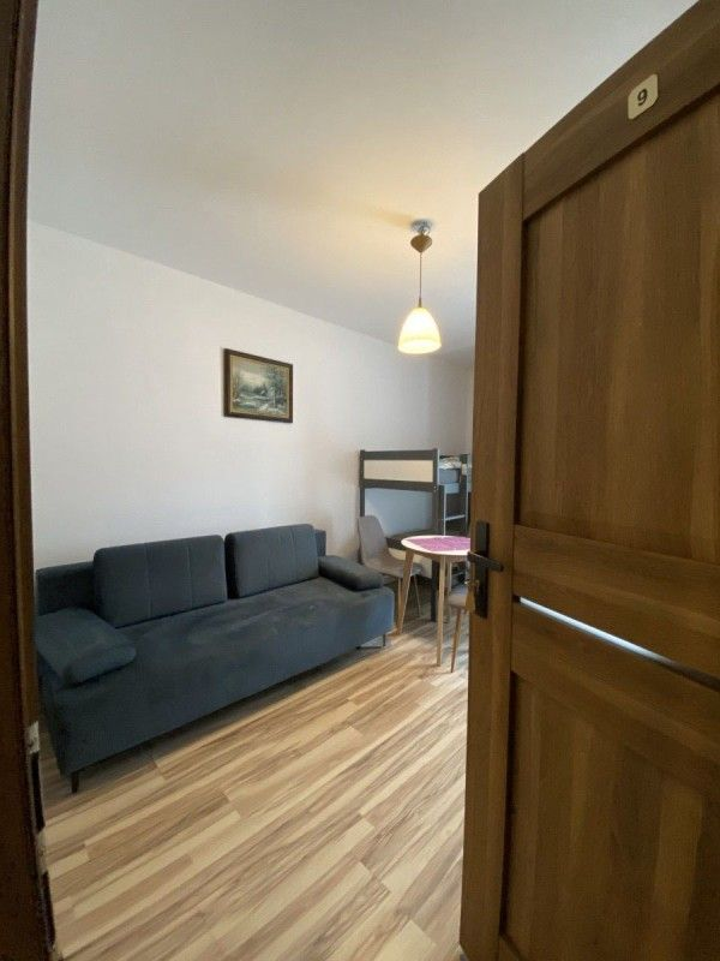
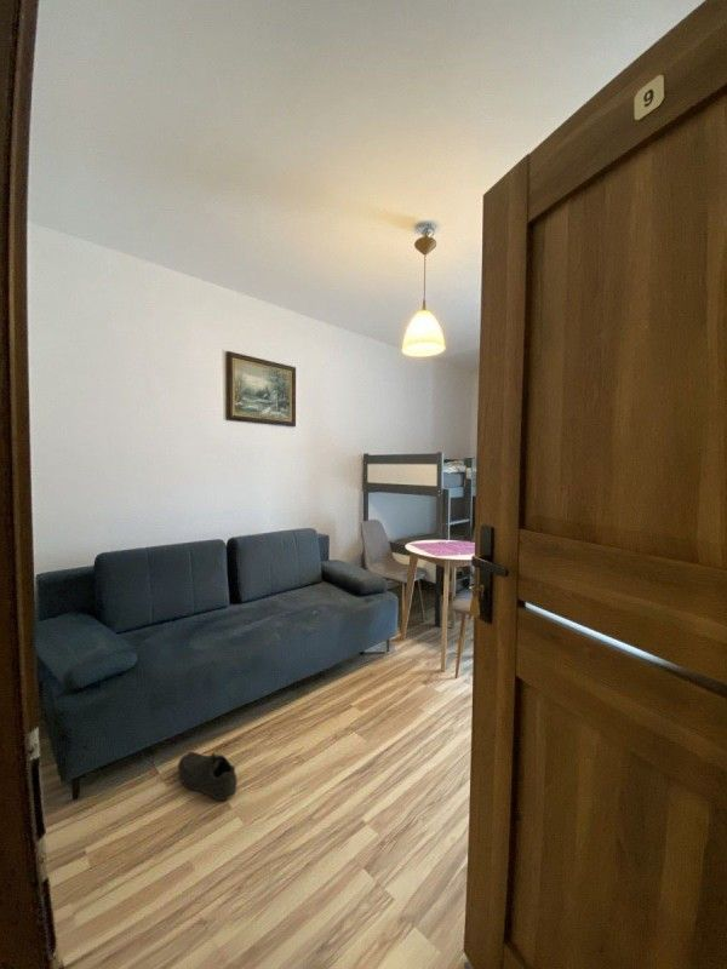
+ shoe [177,738,239,802]
